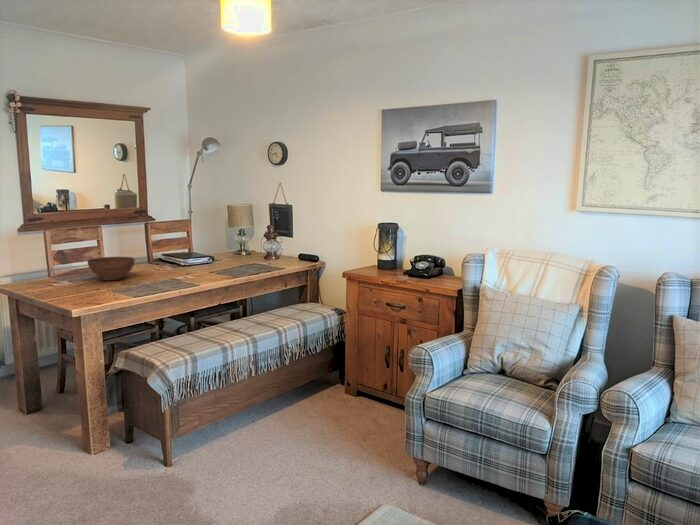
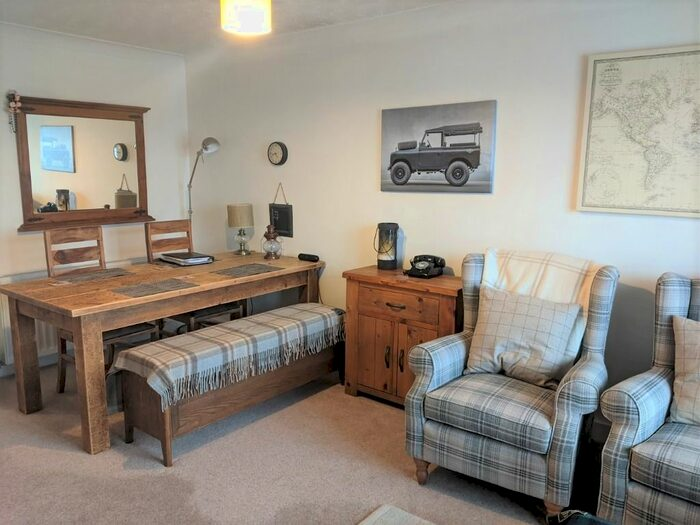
- bowl [86,256,136,281]
